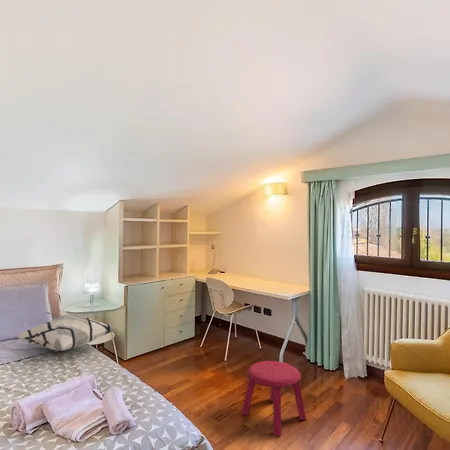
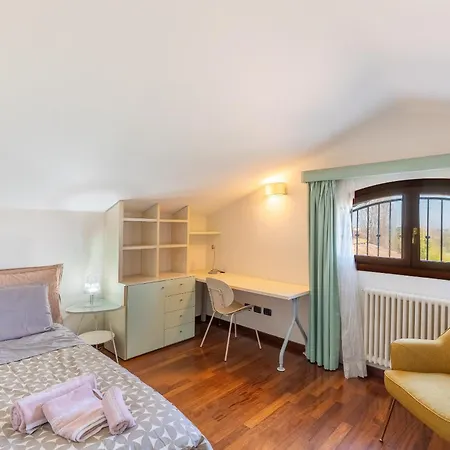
- decorative pillow [16,314,118,352]
- stool [241,360,307,437]
